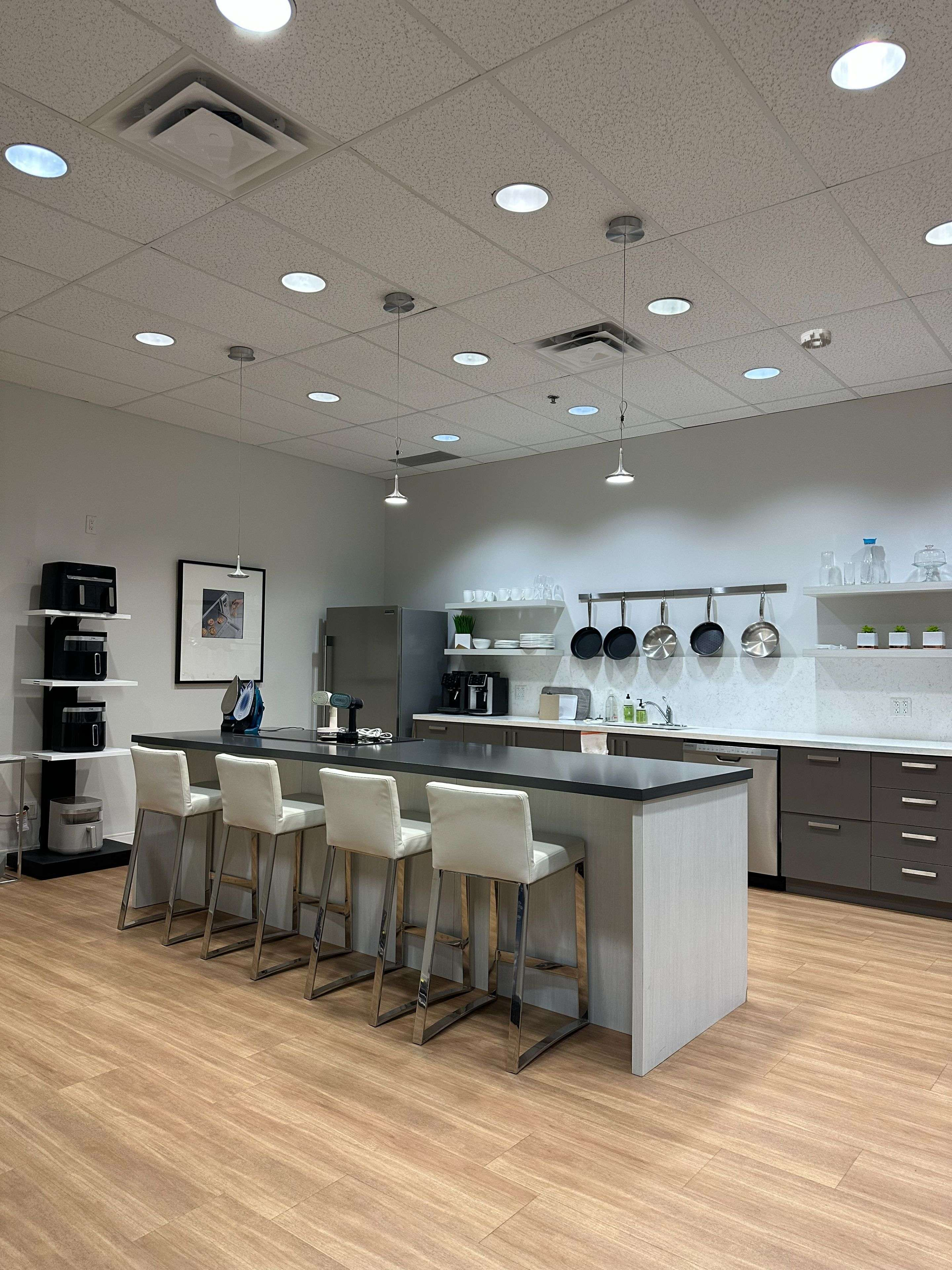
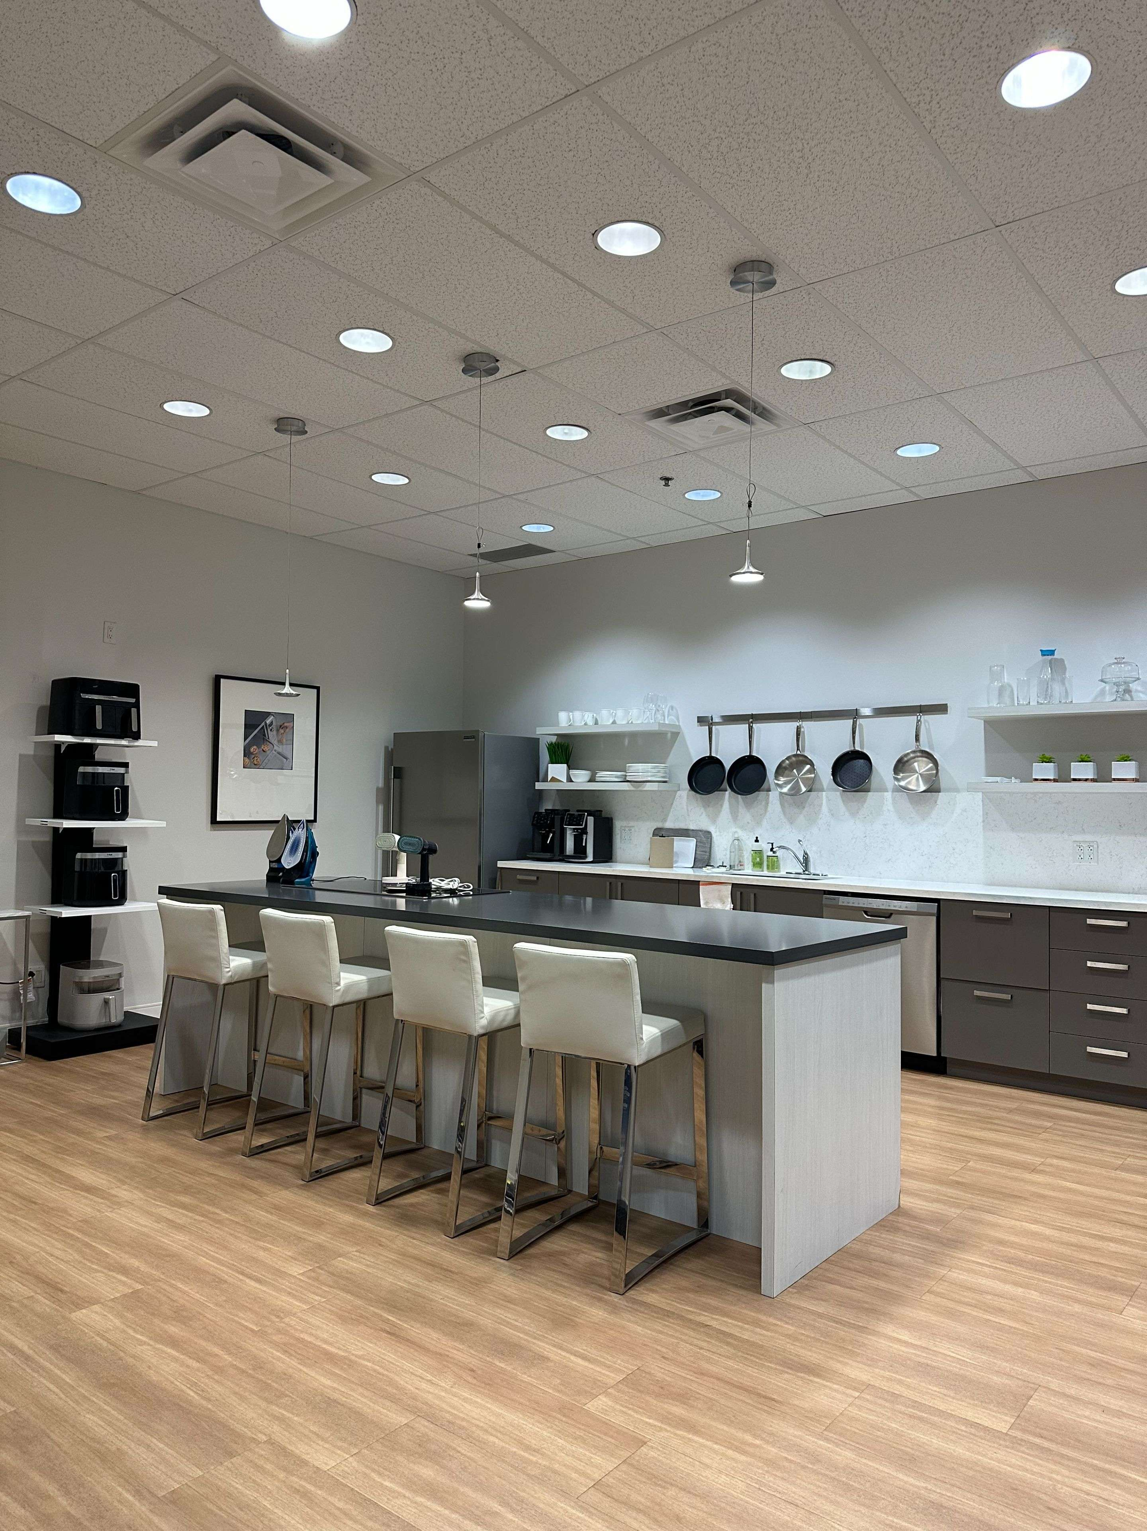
- smoke detector [801,328,832,349]
